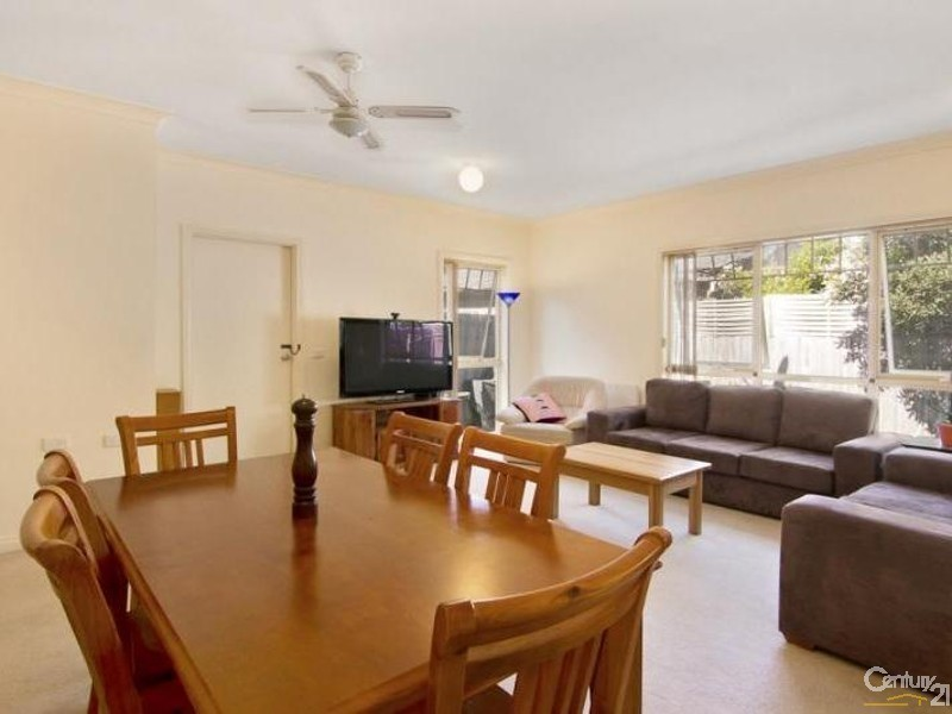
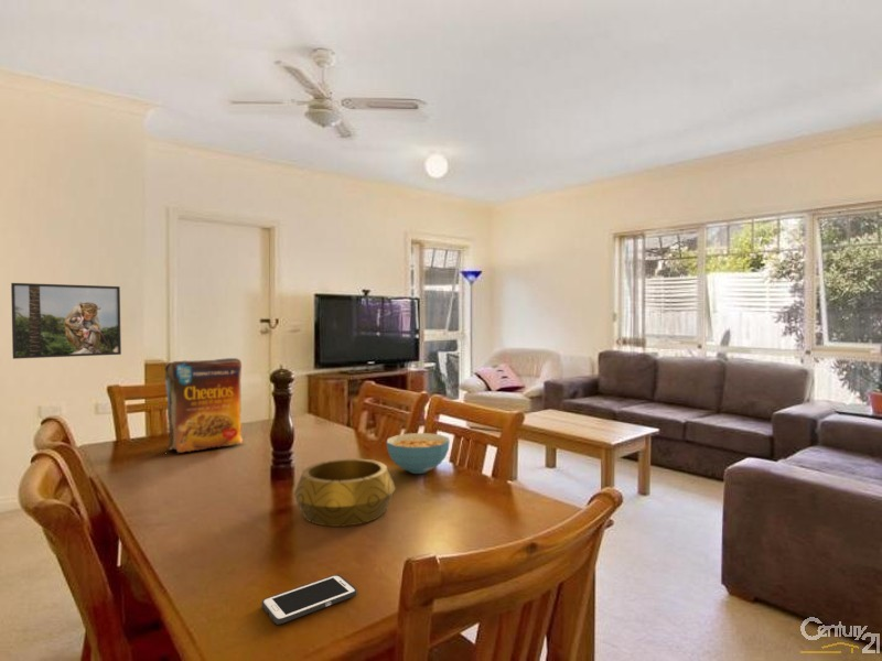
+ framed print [10,282,122,360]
+ decorative bowl [292,457,396,528]
+ cell phone [260,574,358,626]
+ cereal bowl [386,432,451,475]
+ cereal box [161,357,245,454]
